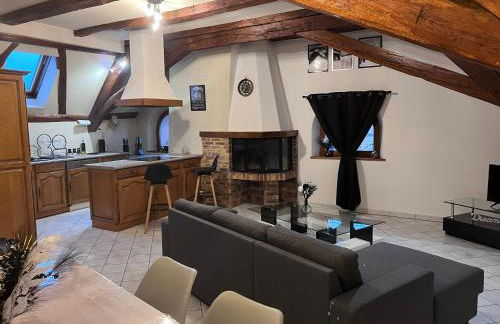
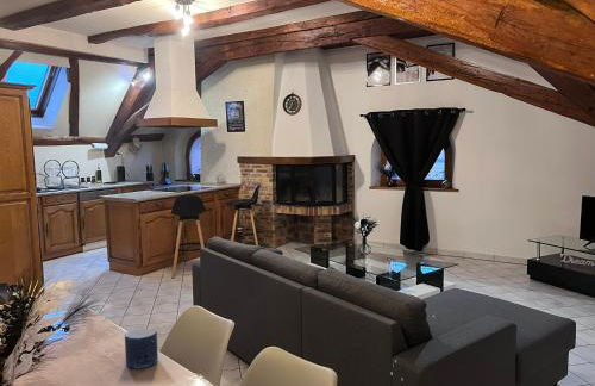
+ candle [124,326,159,369]
